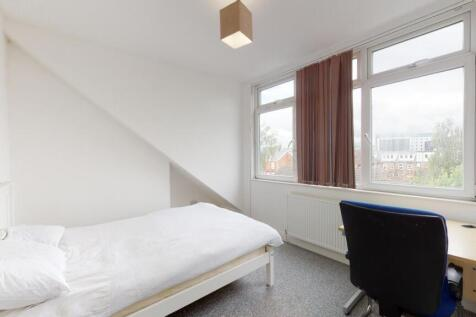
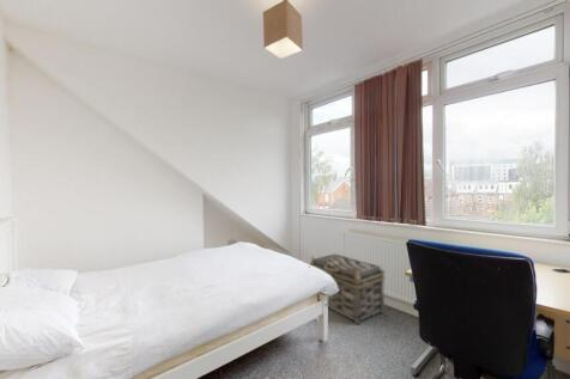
+ basket [309,252,386,325]
